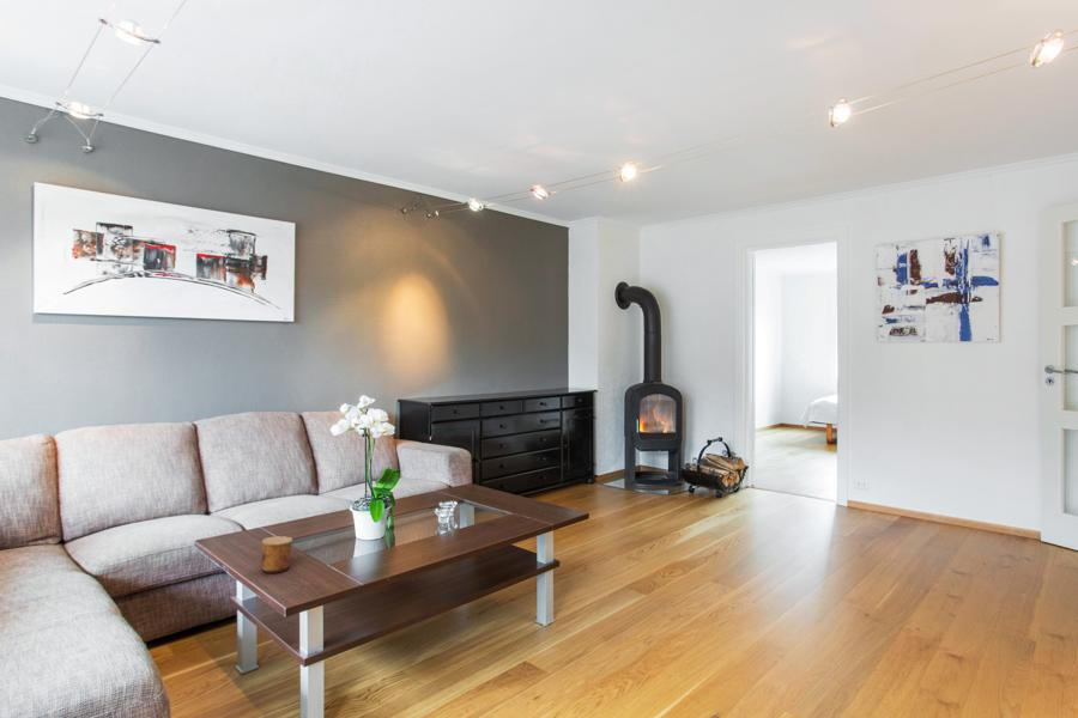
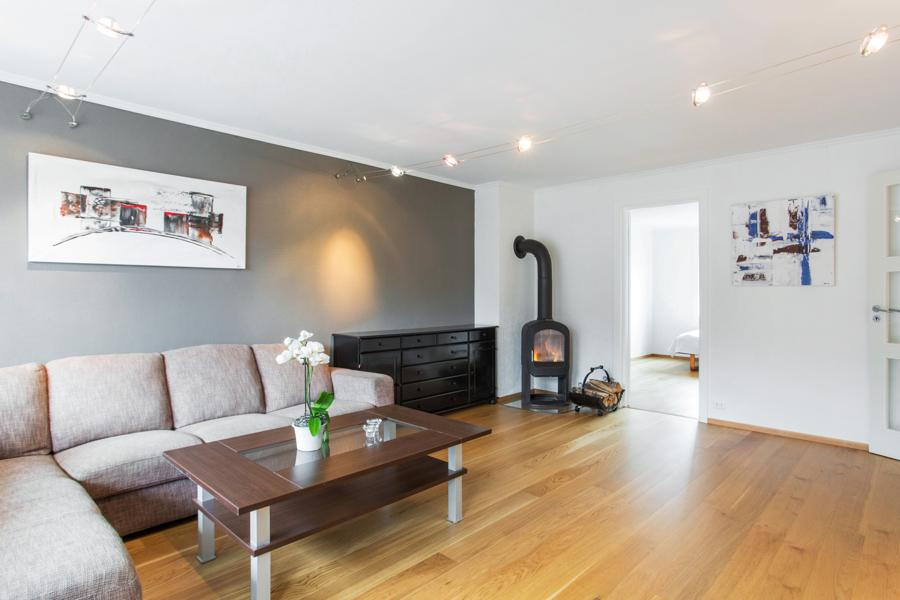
- cup [261,535,293,573]
